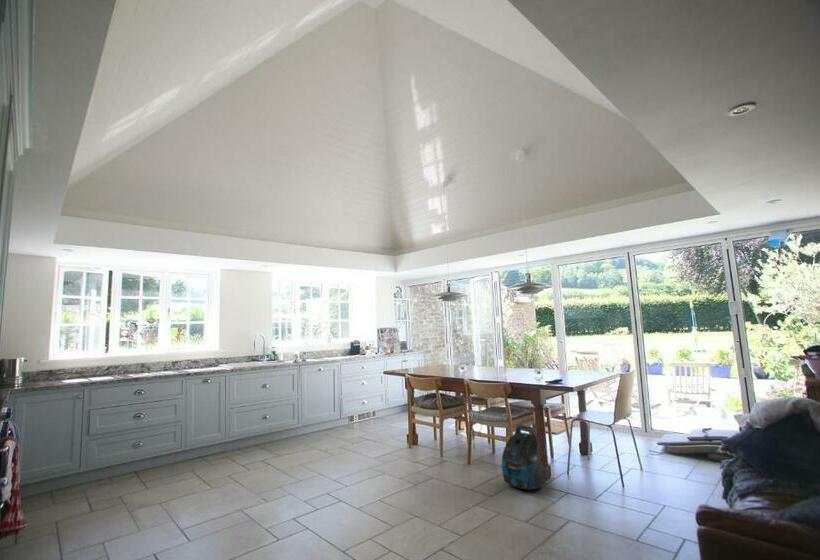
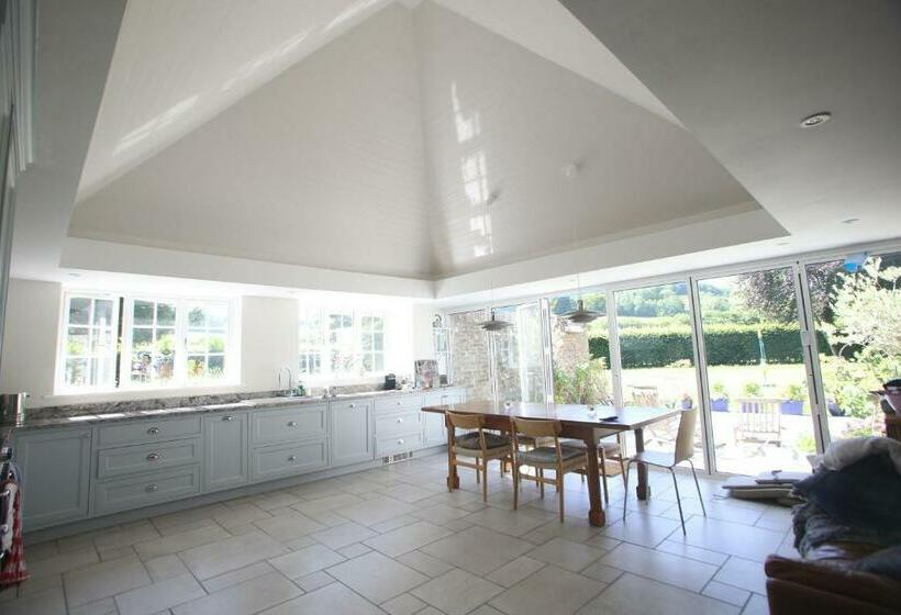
- vacuum cleaner [501,424,549,490]
